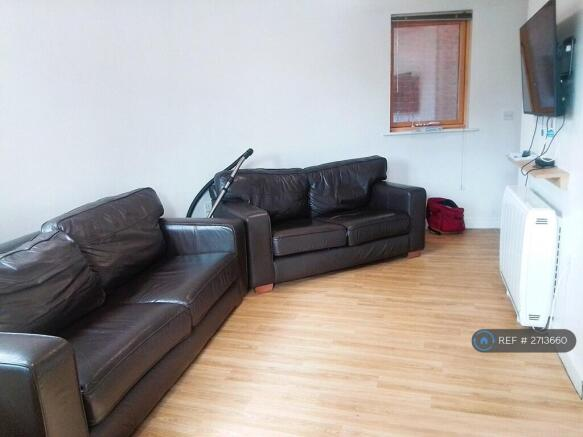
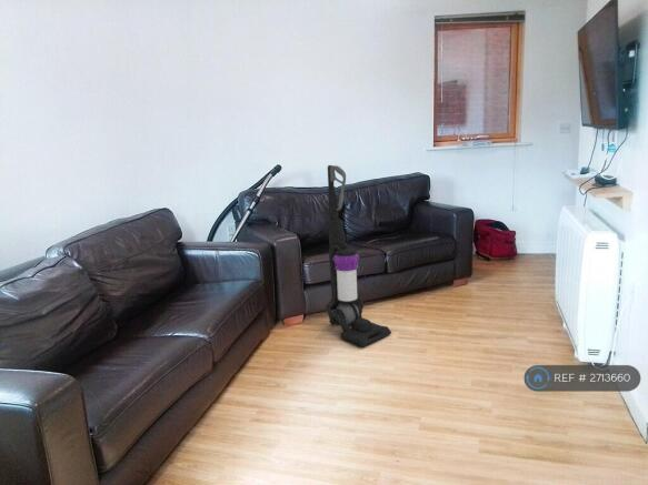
+ vacuum cleaner [325,164,392,348]
